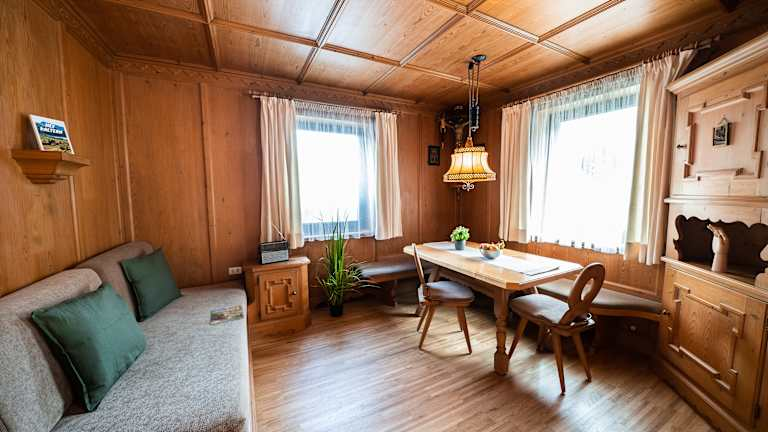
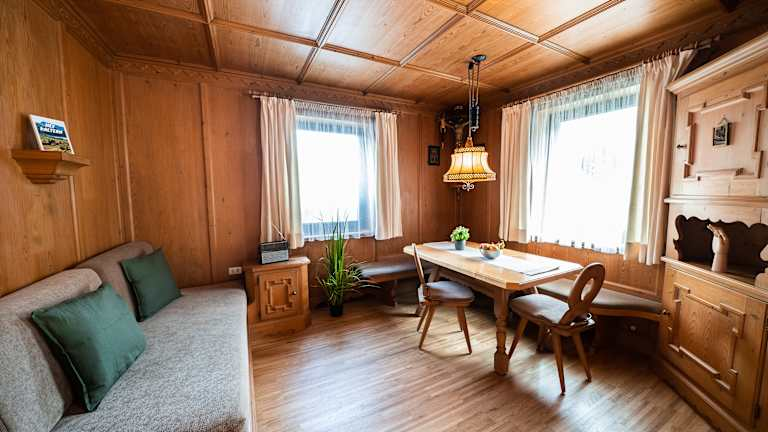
- magazine [210,304,245,325]
